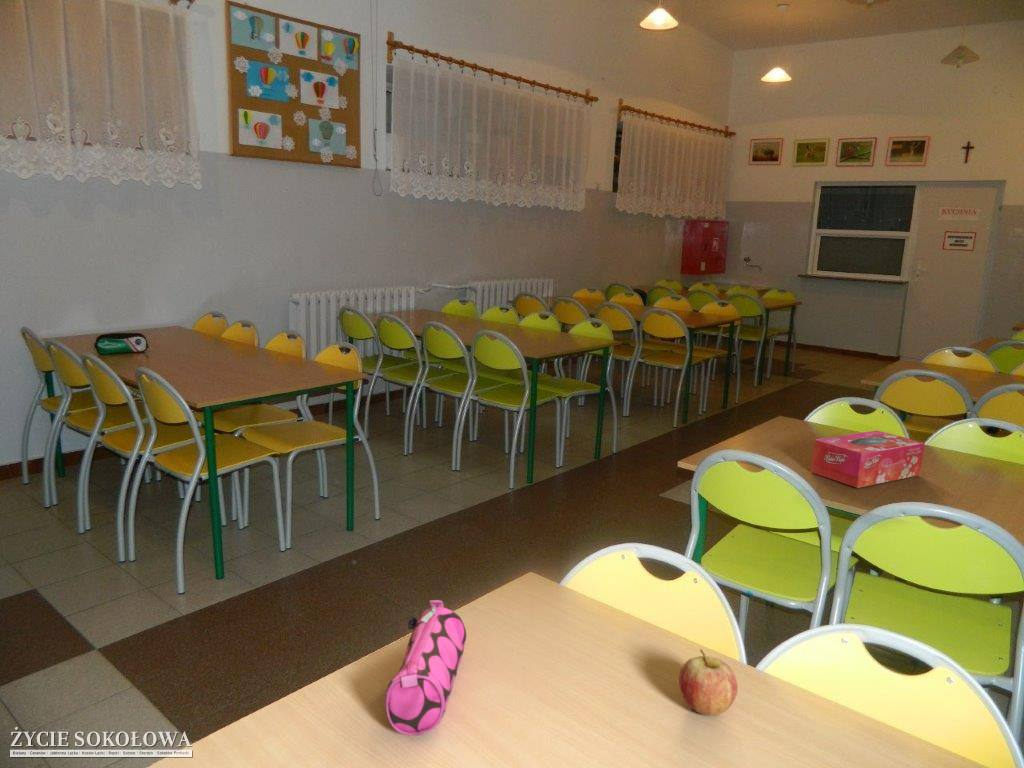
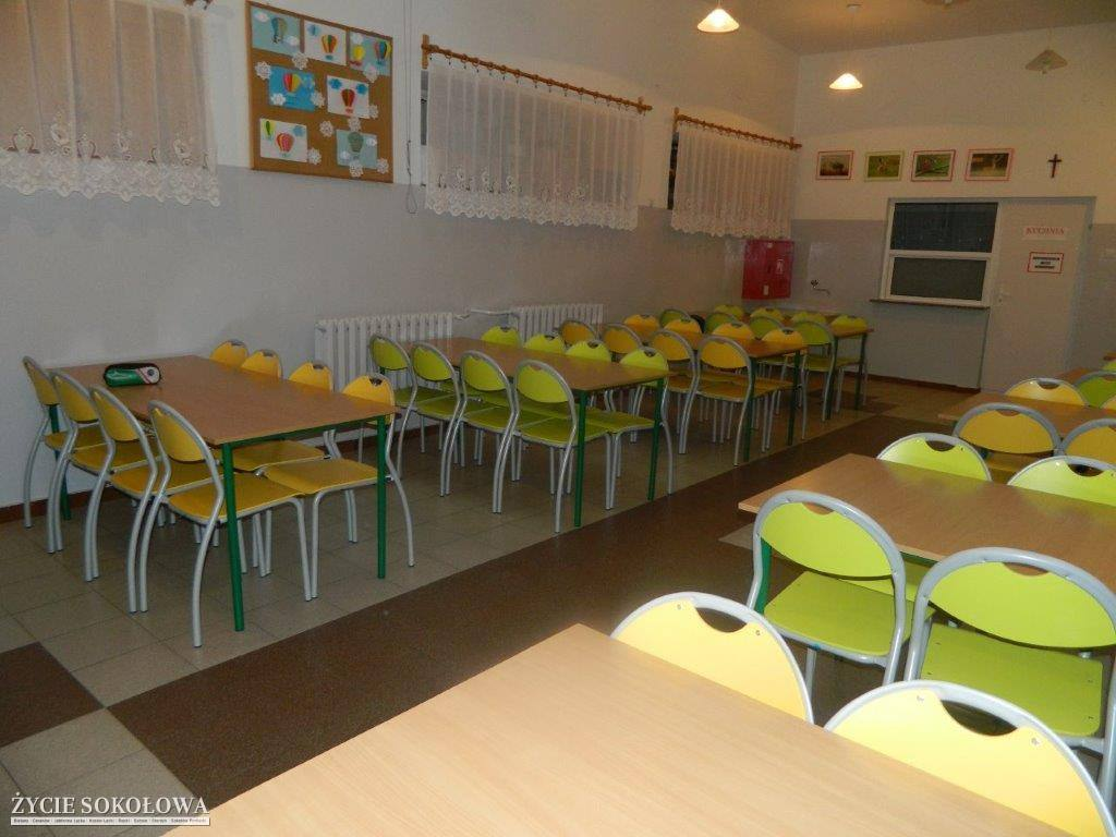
- tissue box [810,430,926,489]
- fruit [678,648,739,717]
- pencil case [384,599,467,736]
